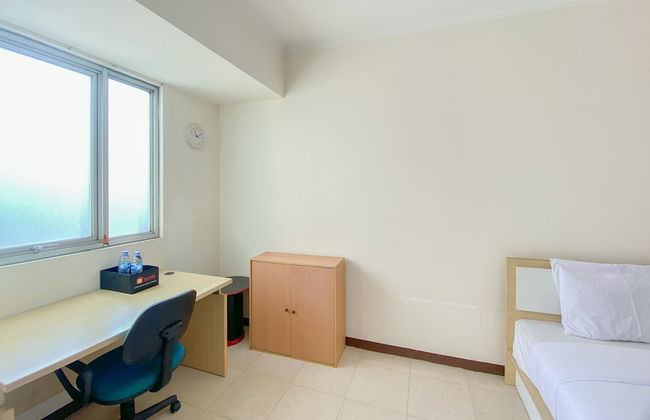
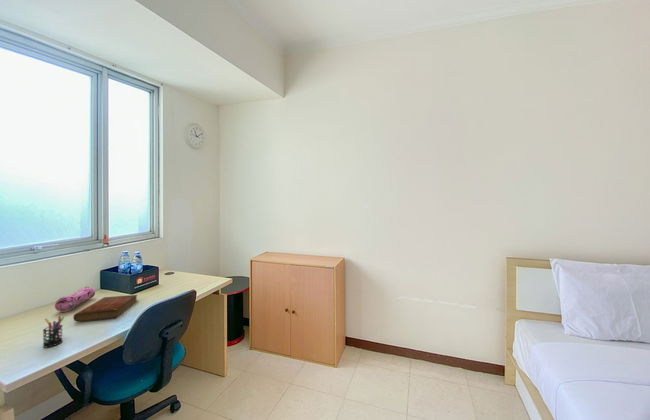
+ pen holder [42,315,65,348]
+ pencil case [54,286,96,313]
+ bible [72,294,138,322]
